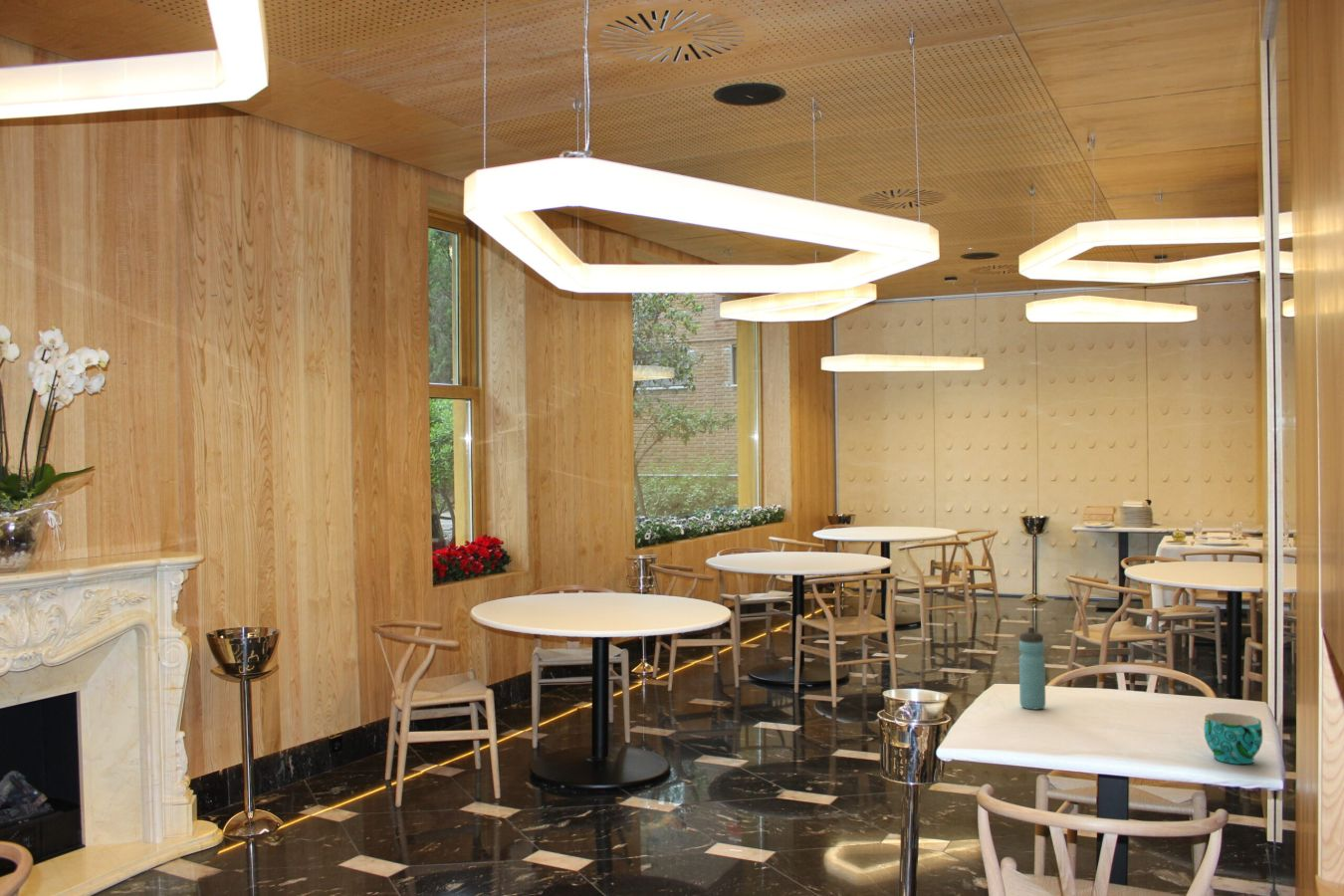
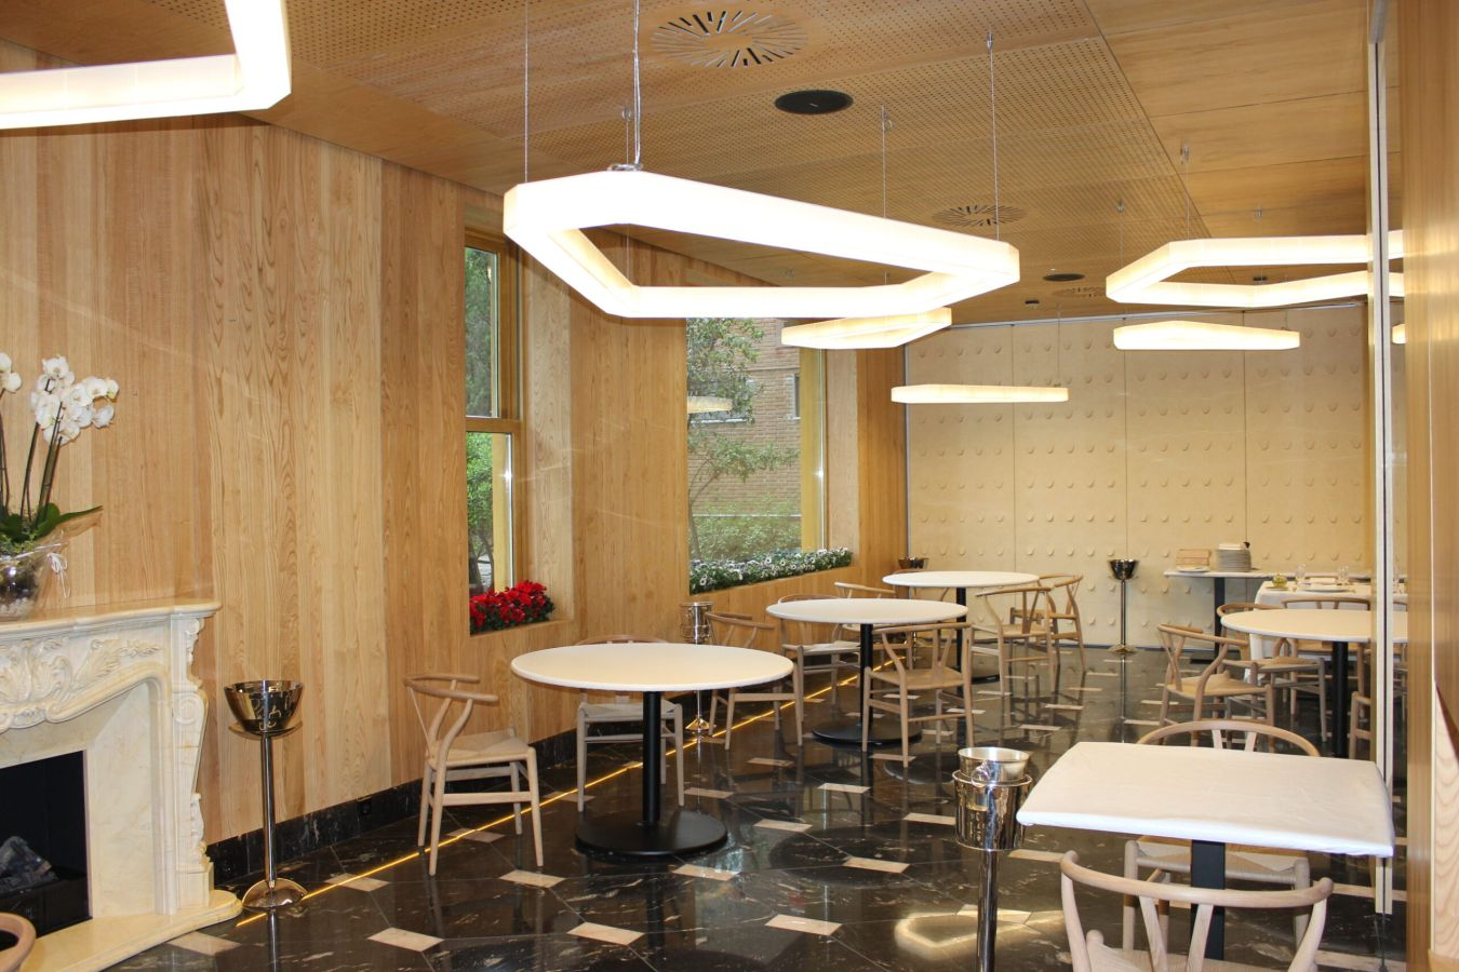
- water bottle [1018,626,1046,711]
- cup [1203,712,1263,766]
